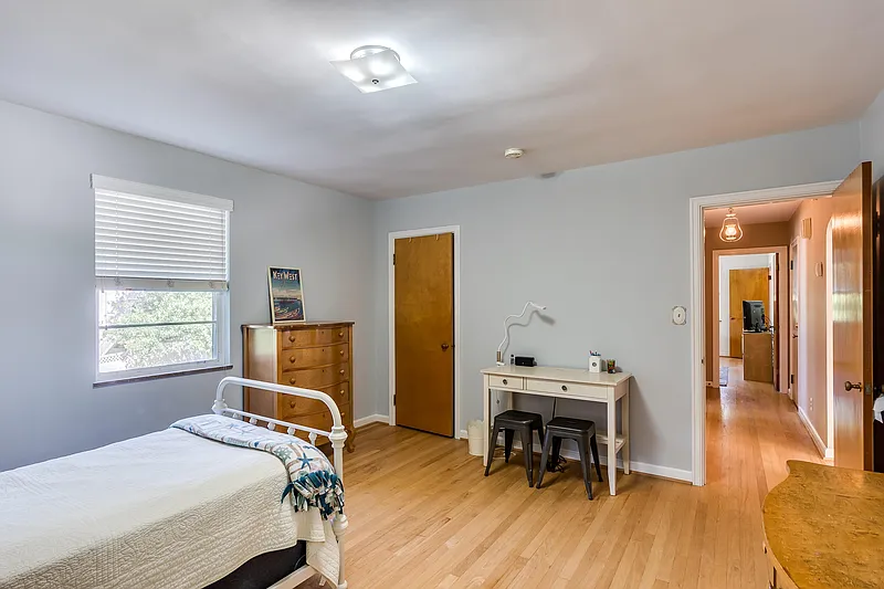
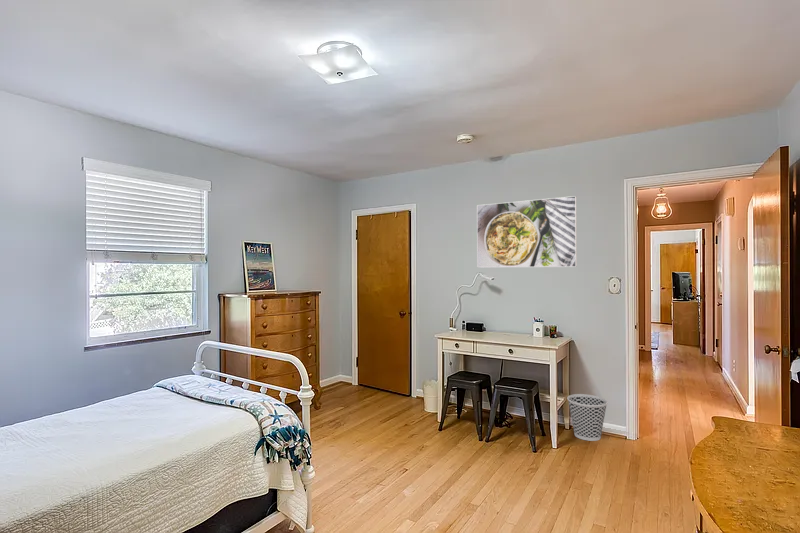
+ wastebasket [566,393,609,442]
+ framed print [476,195,578,268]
